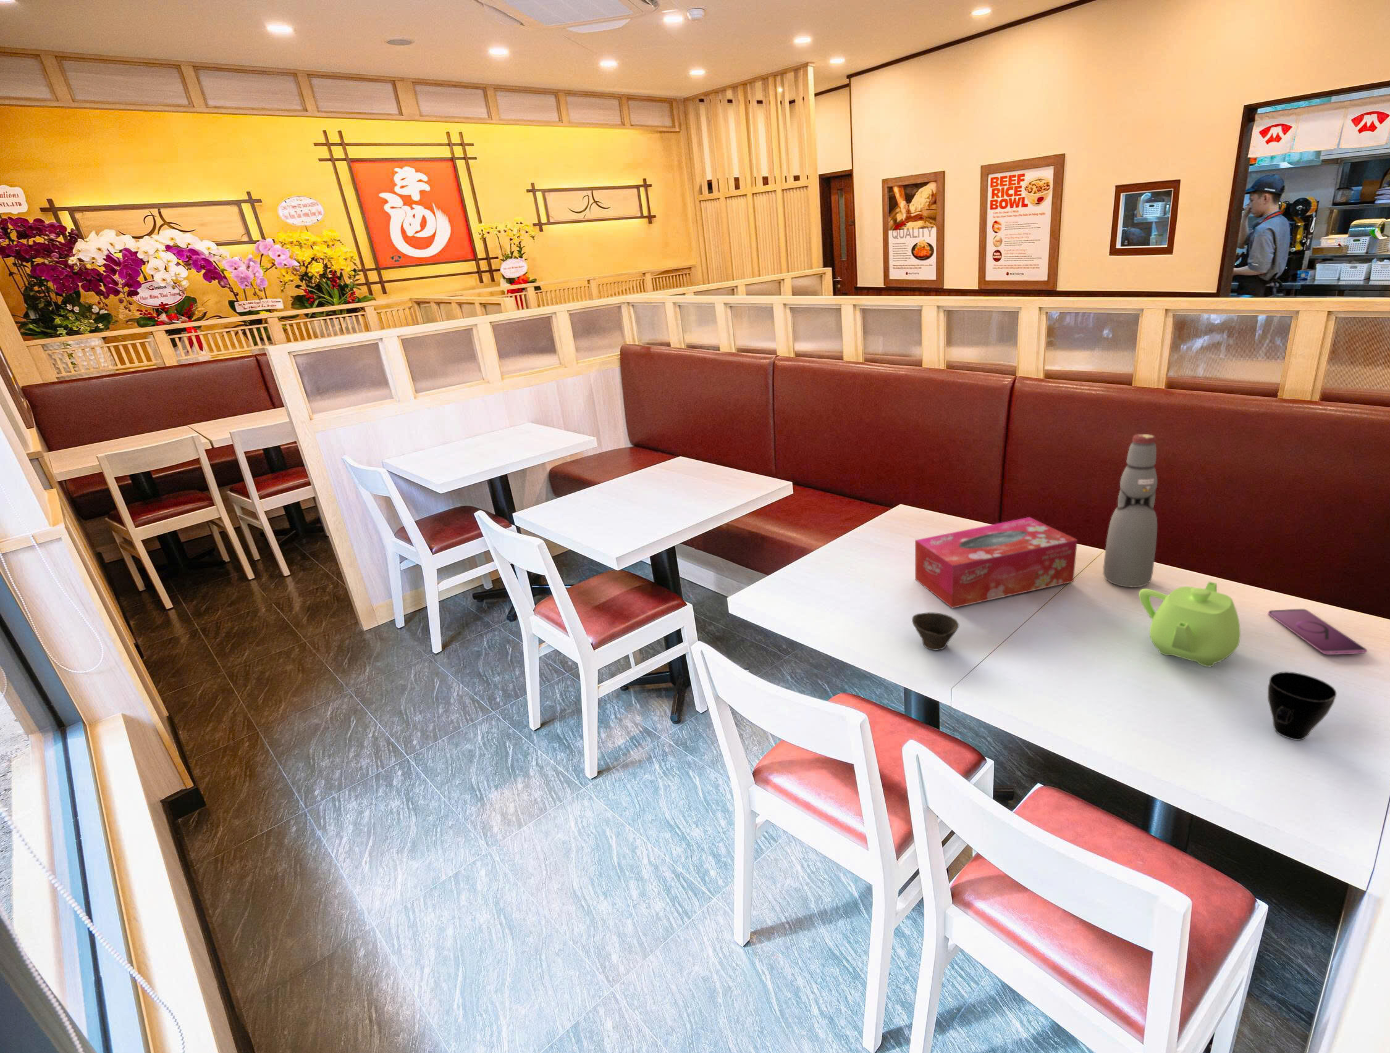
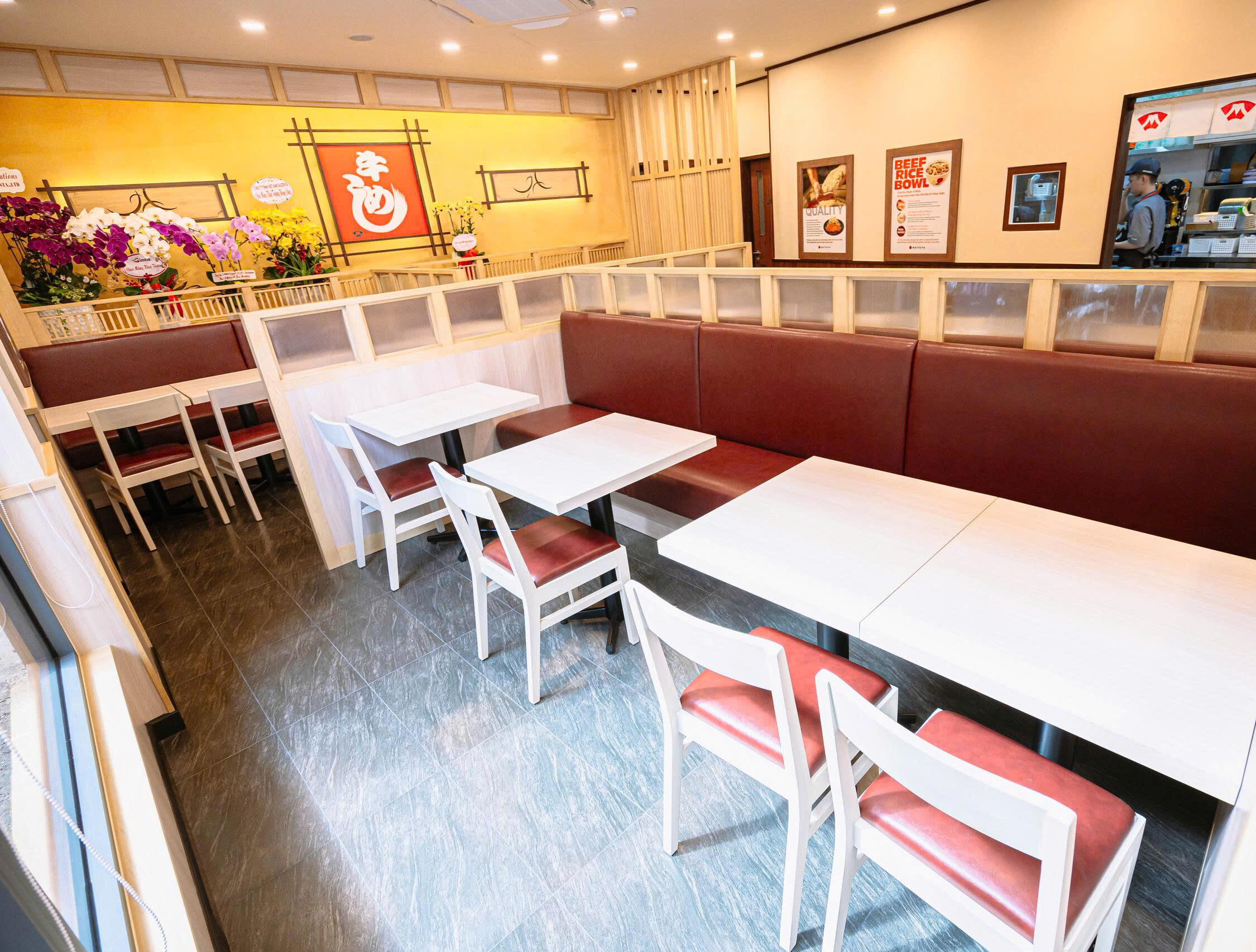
- smartphone [1267,608,1368,656]
- bottle [1102,434,1158,587]
- tissue box [914,517,1078,608]
- teapot [1138,581,1241,667]
- cup [911,612,959,651]
- cup [1267,671,1337,741]
